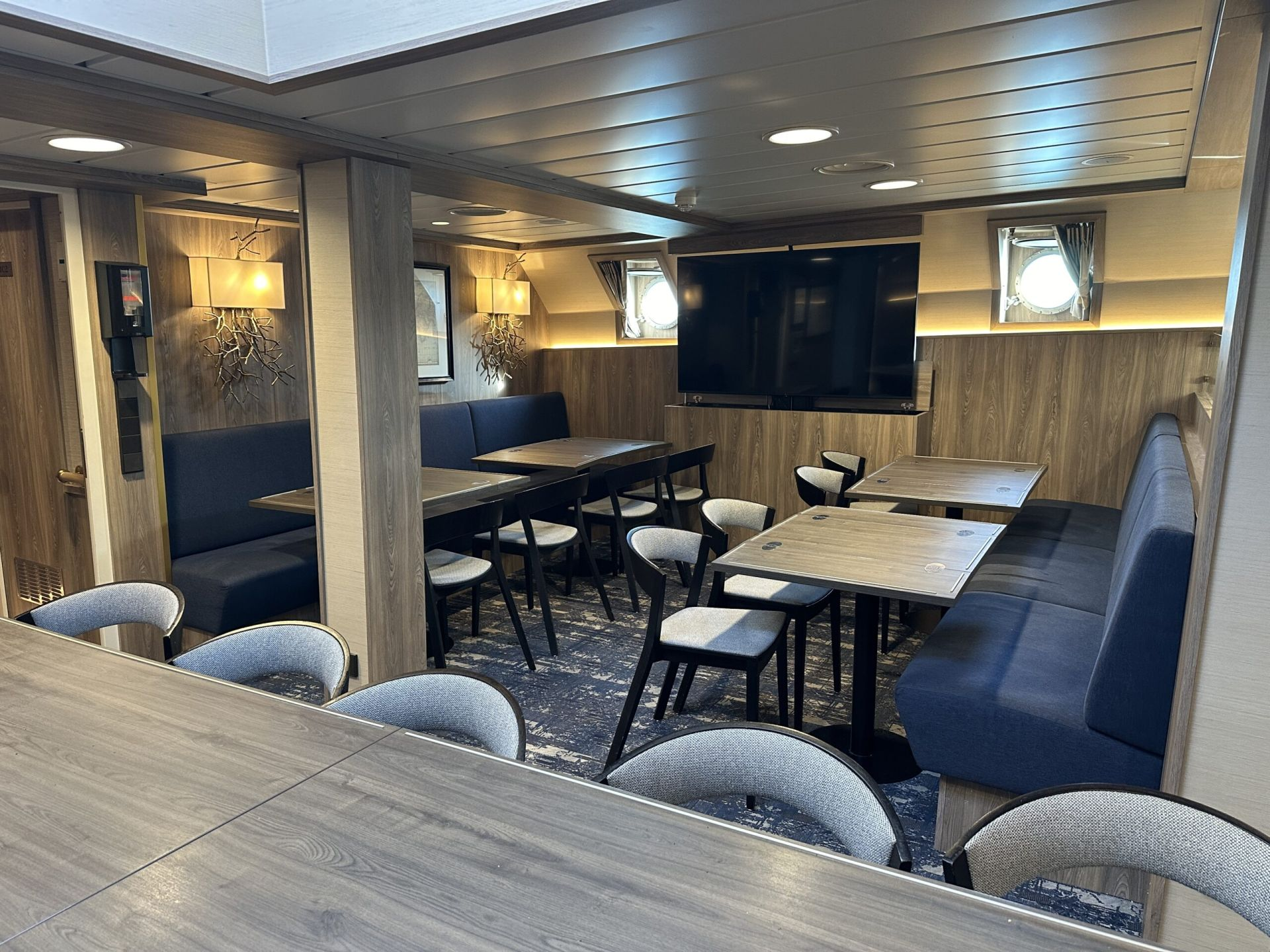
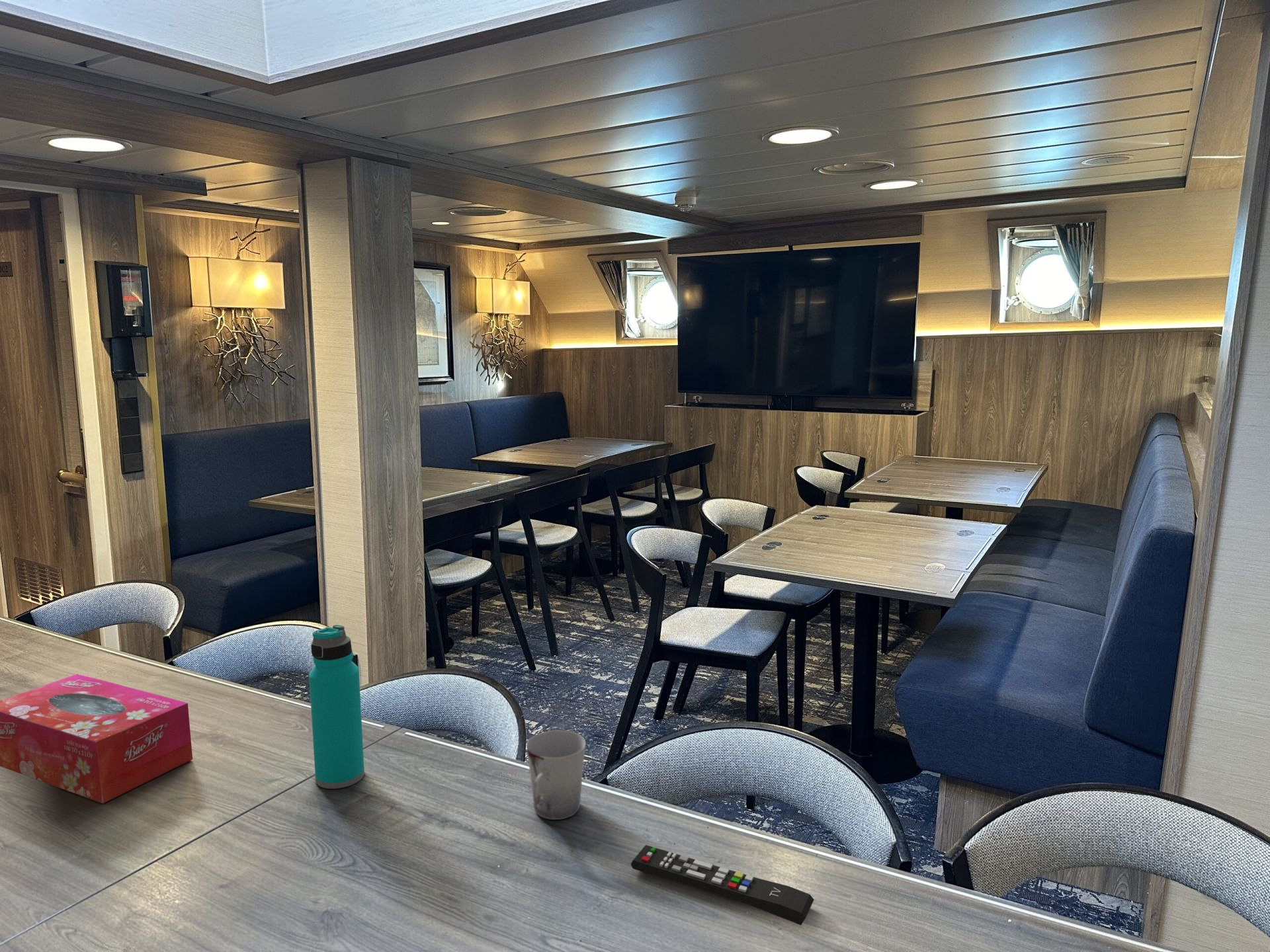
+ remote control [630,844,815,926]
+ water bottle [308,624,365,789]
+ tissue box [0,673,193,804]
+ cup [526,730,587,820]
